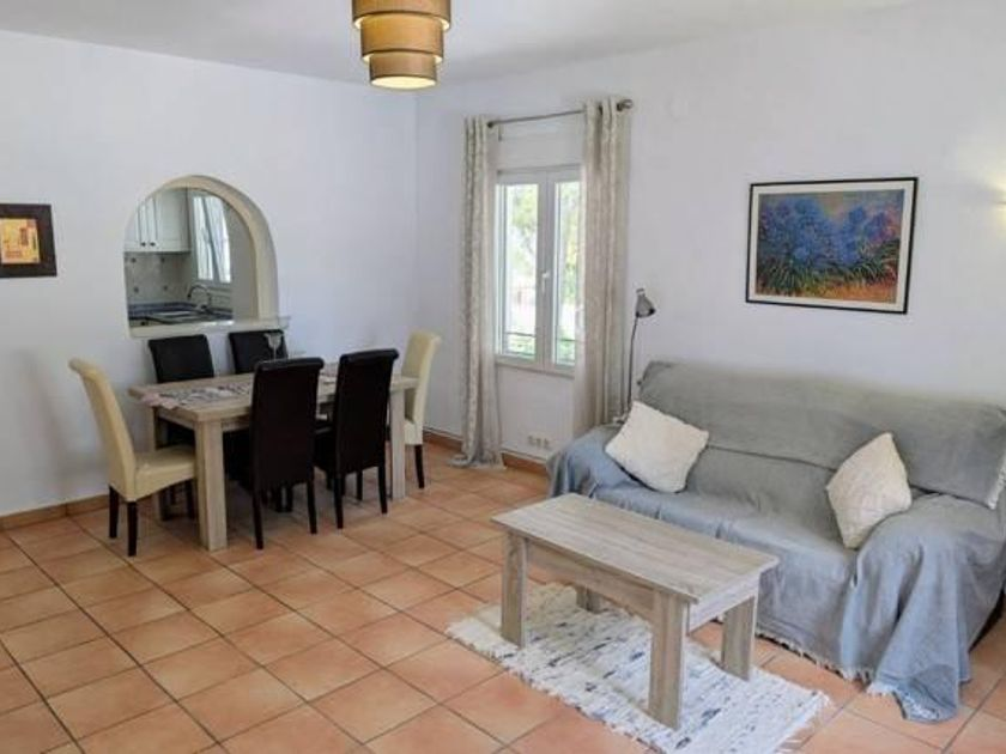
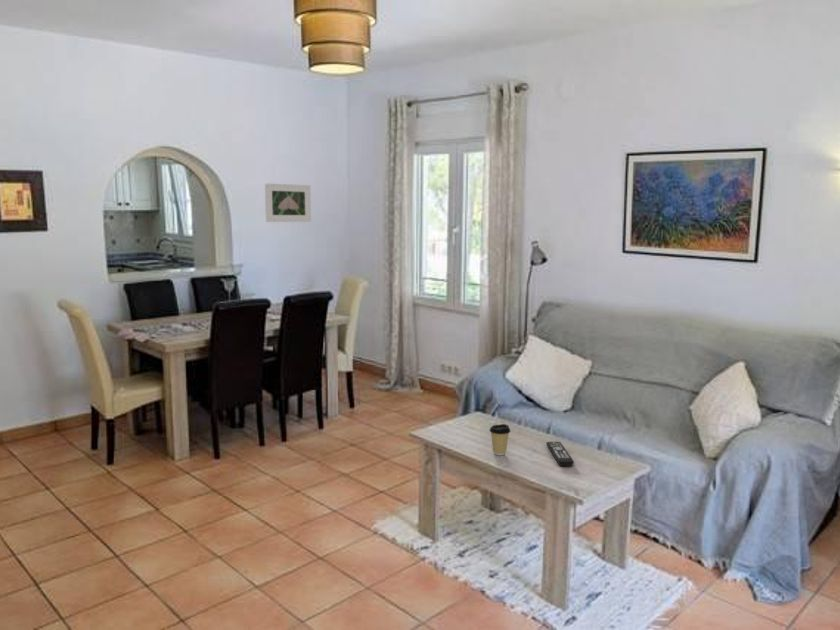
+ coffee cup [488,423,512,456]
+ remote control [545,441,575,467]
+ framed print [264,182,312,223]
